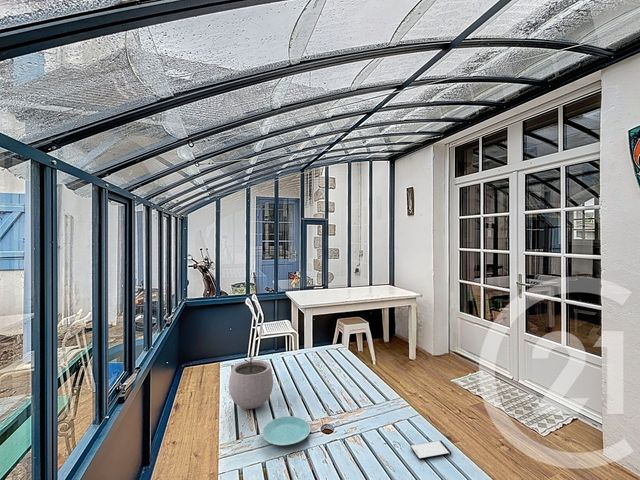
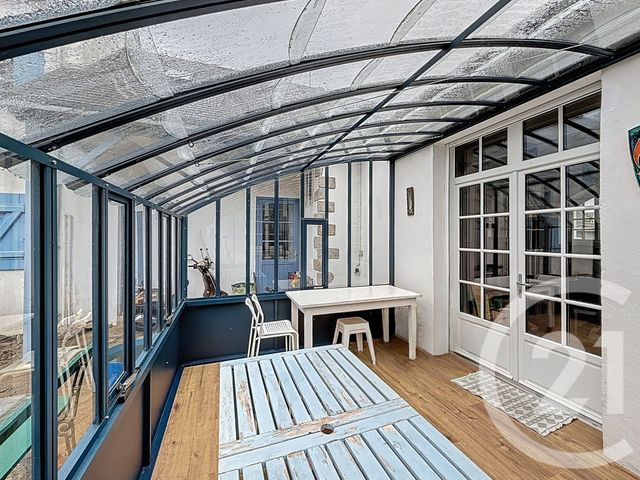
- plant pot [228,350,274,410]
- plate [261,415,311,446]
- smartphone [409,439,452,461]
